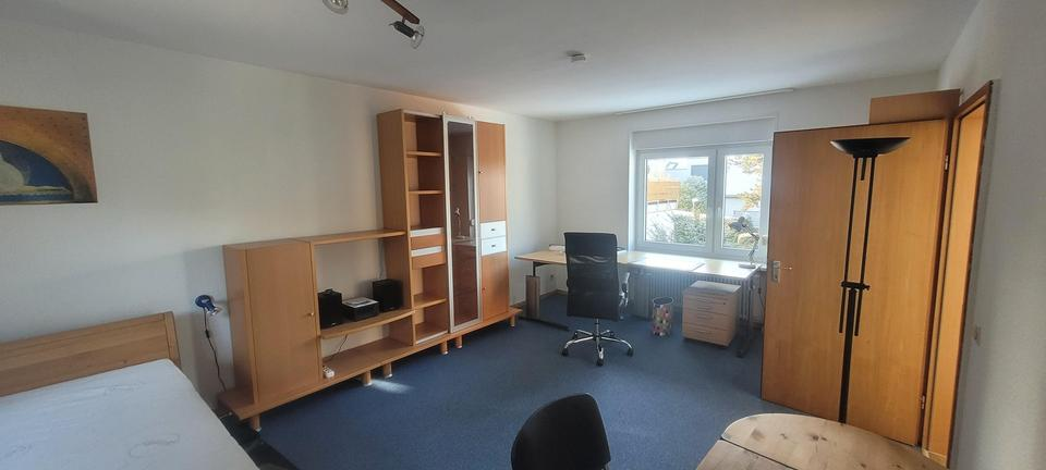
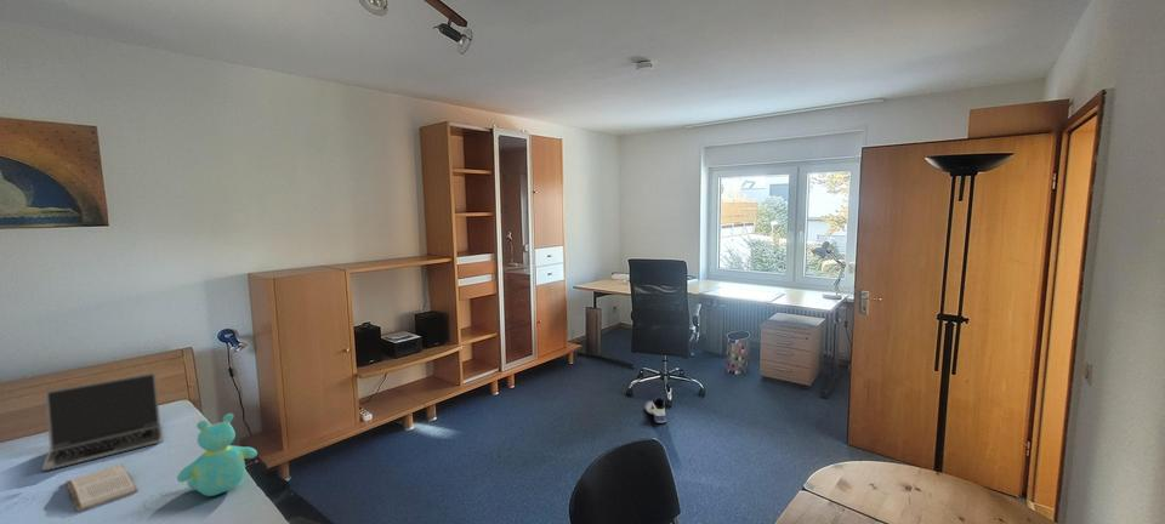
+ book [66,463,140,513]
+ teddy bear [176,412,258,497]
+ sneaker [644,395,667,423]
+ laptop [41,372,164,472]
